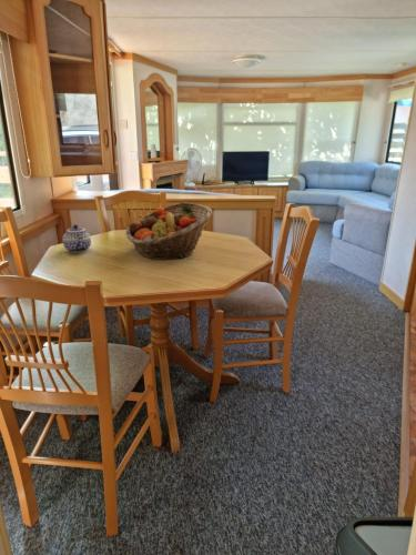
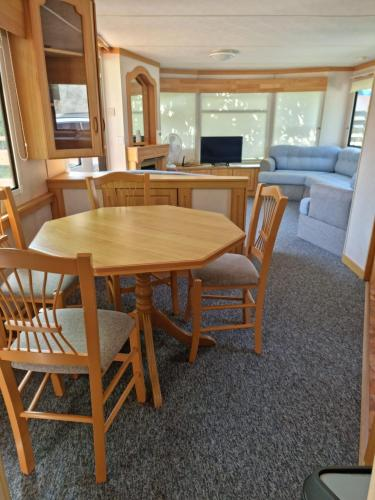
- teapot [62,223,92,254]
- fruit basket [124,201,213,261]
